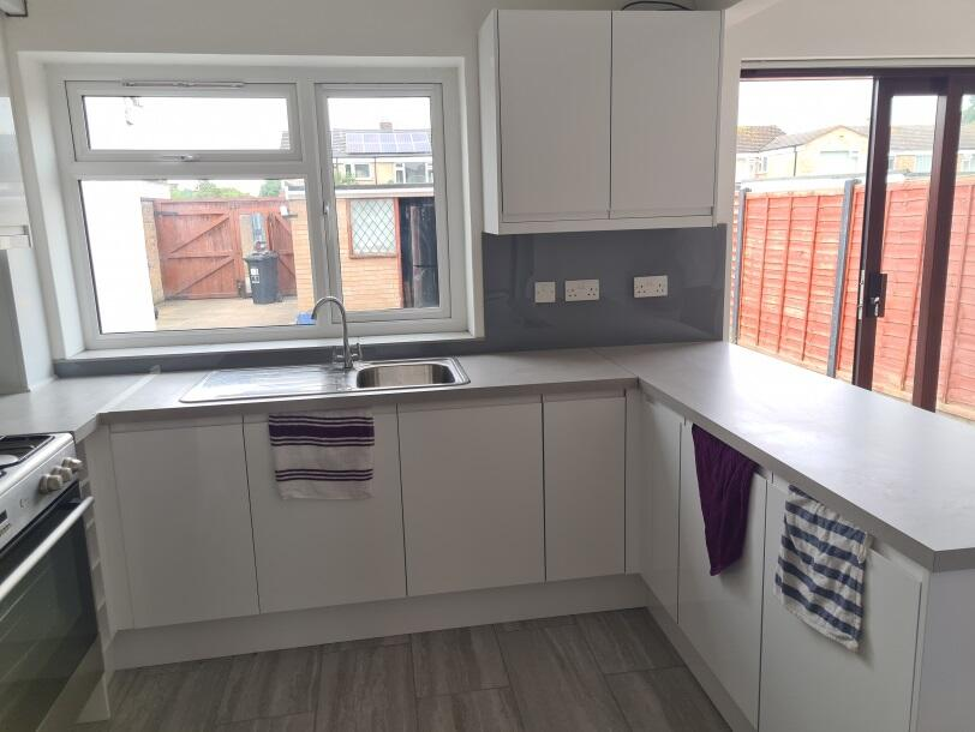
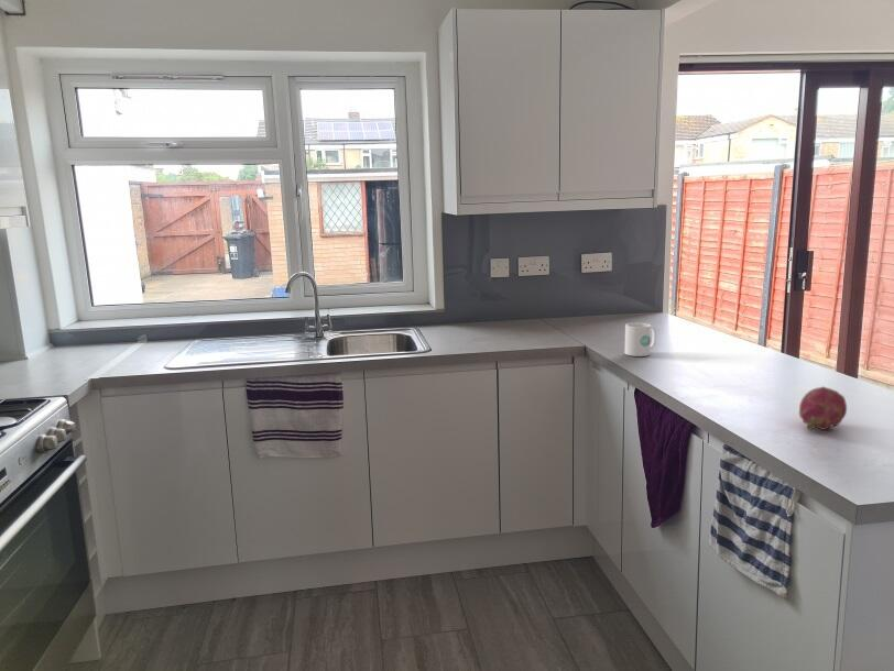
+ fruit [798,385,848,431]
+ mug [623,322,657,358]
